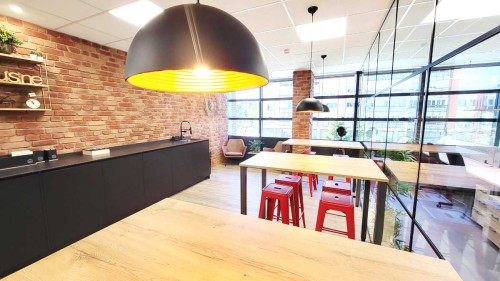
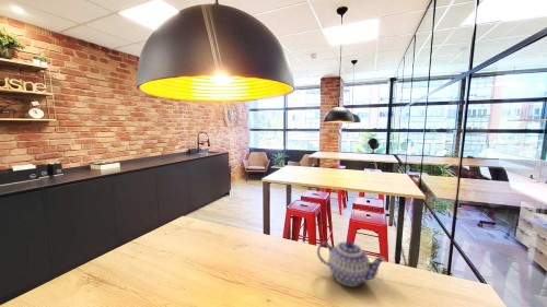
+ teapot [316,239,387,287]
